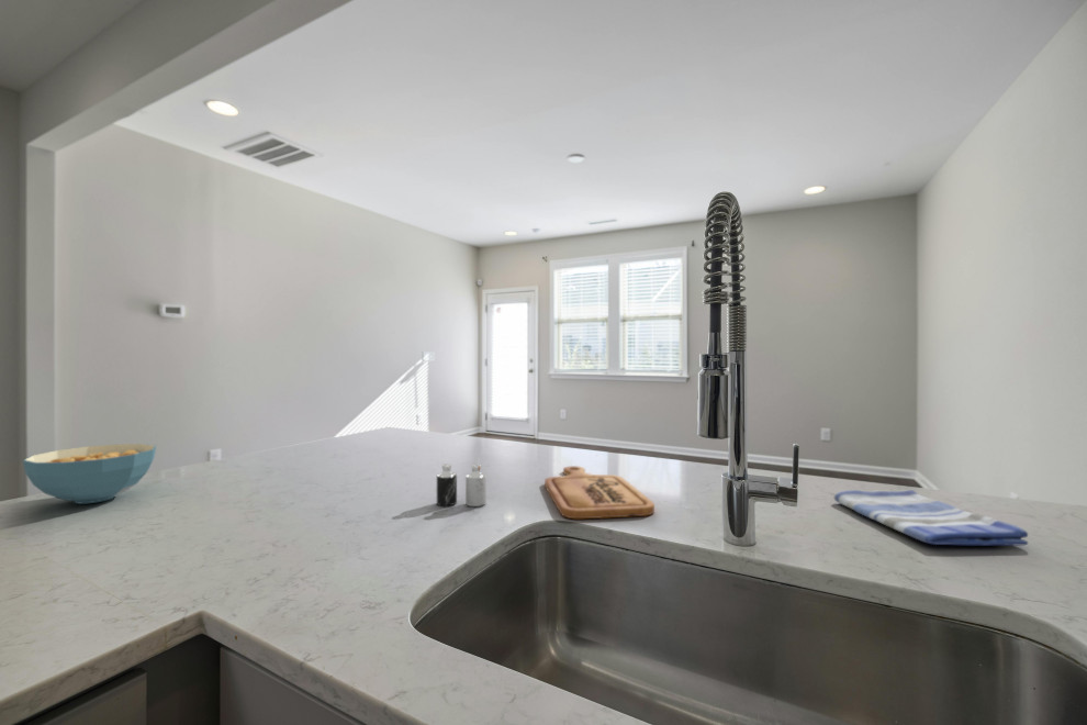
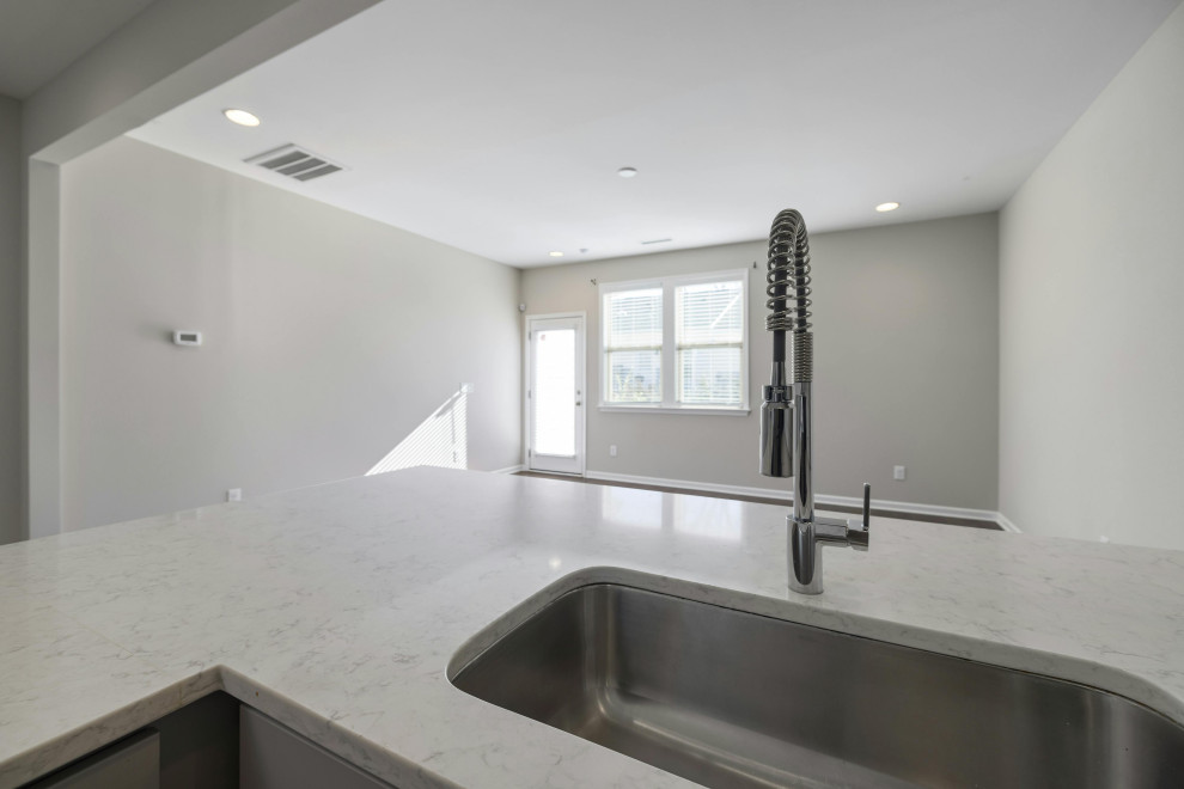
- candle [436,462,488,507]
- cereal bowl [22,443,157,505]
- cutting board [544,465,655,520]
- dish towel [832,489,1029,546]
